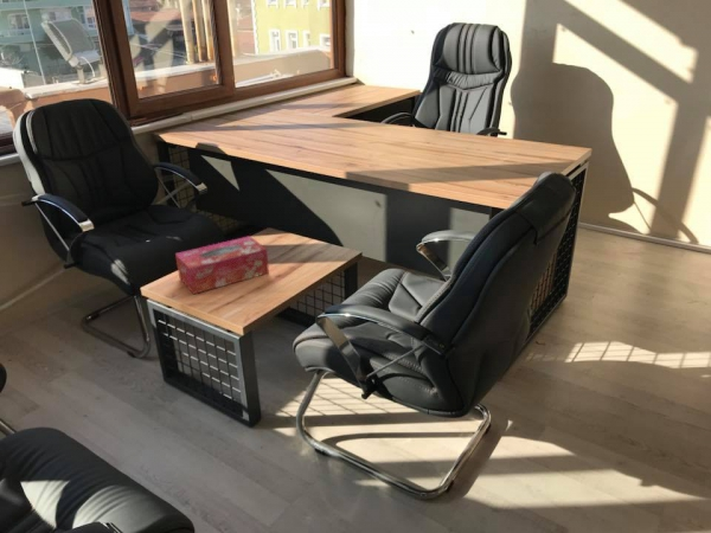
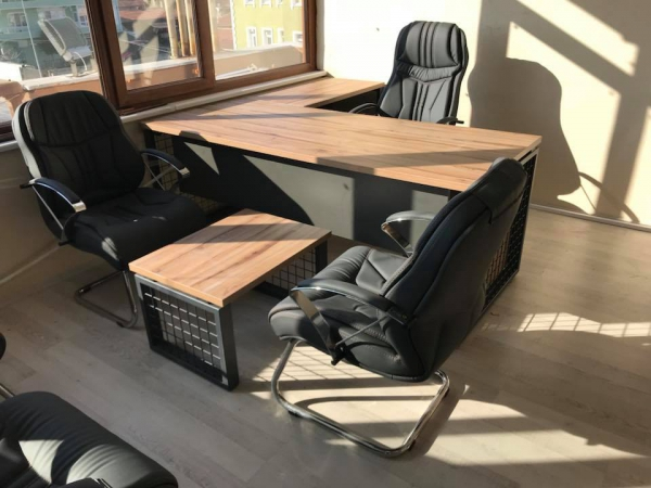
- tissue box [174,235,270,295]
